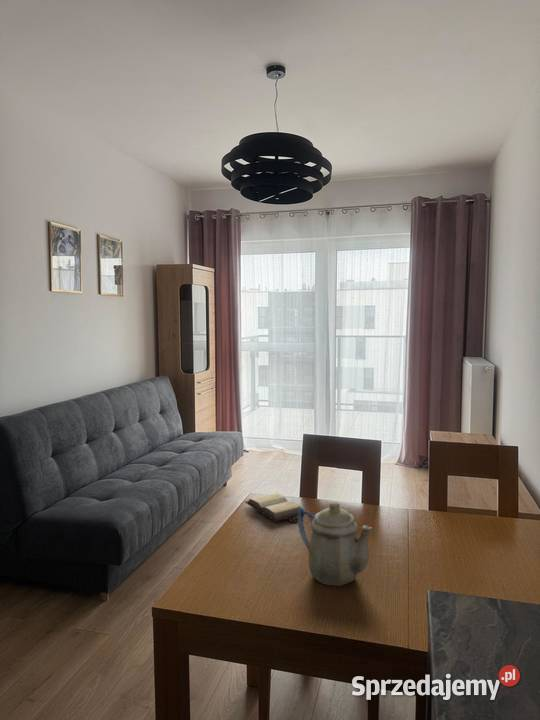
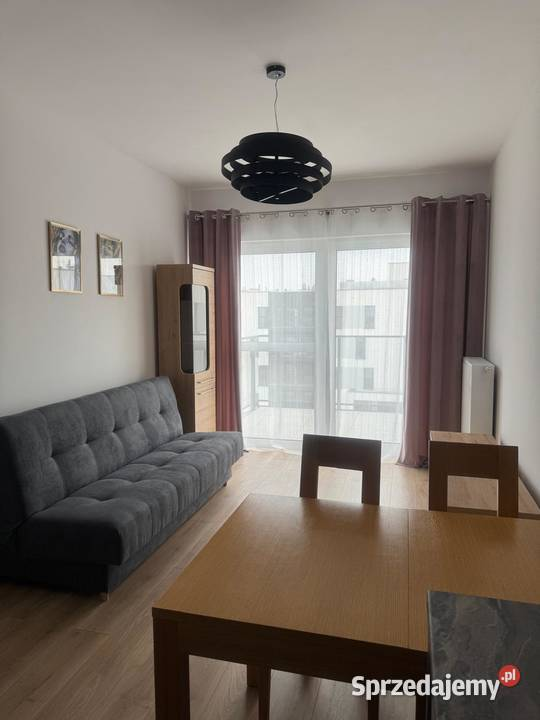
- teapot [297,501,373,587]
- hardback book [244,492,303,525]
